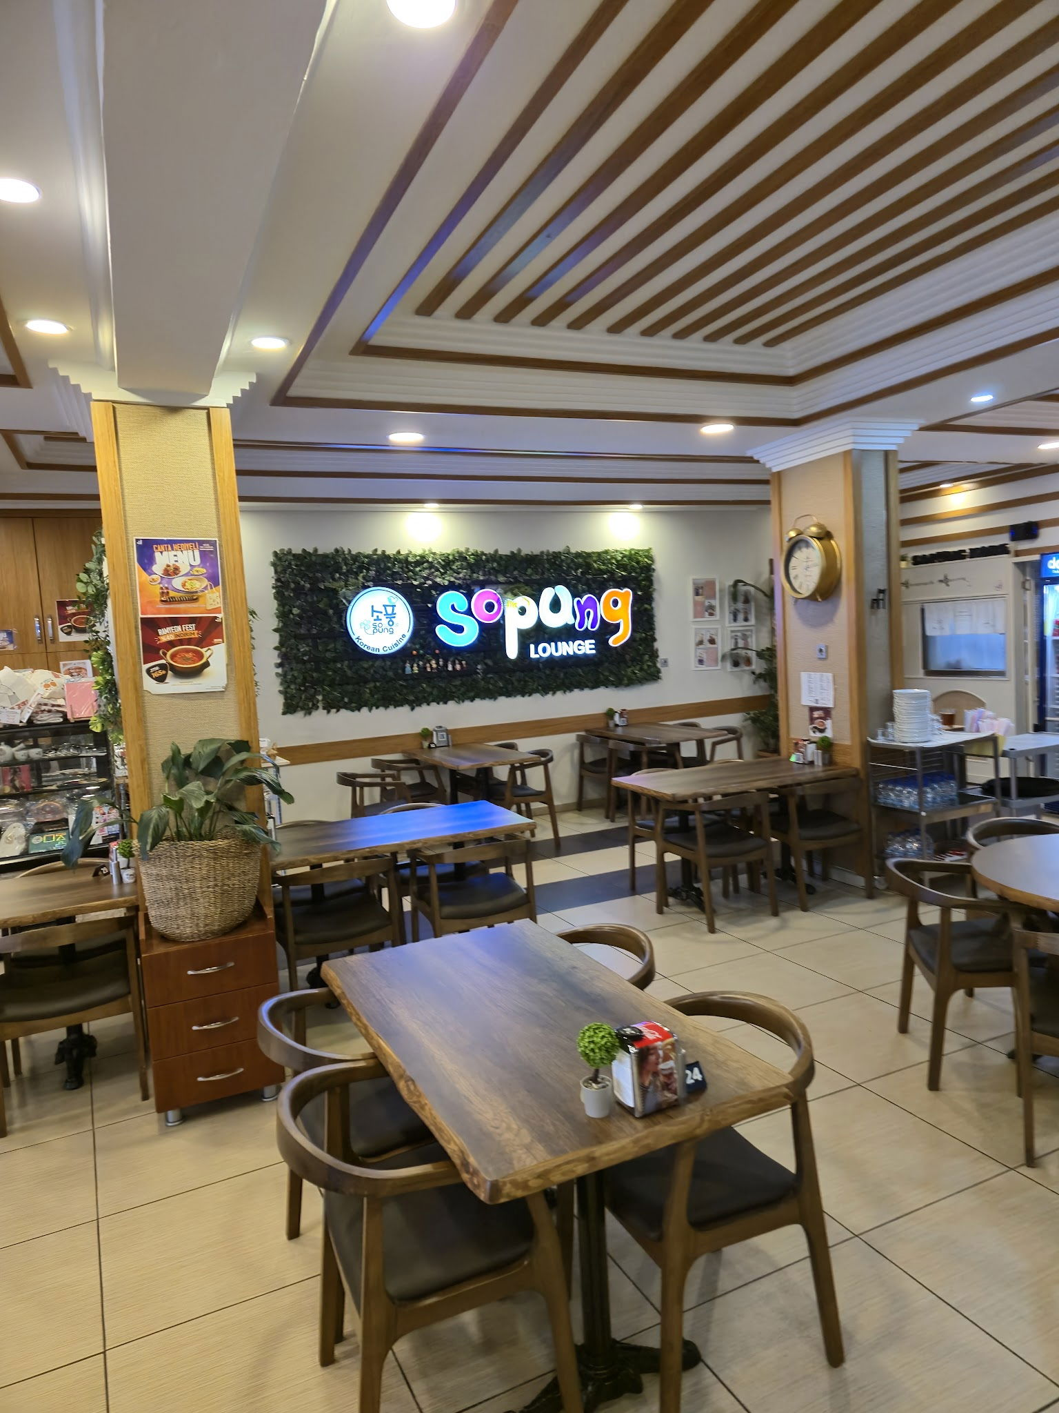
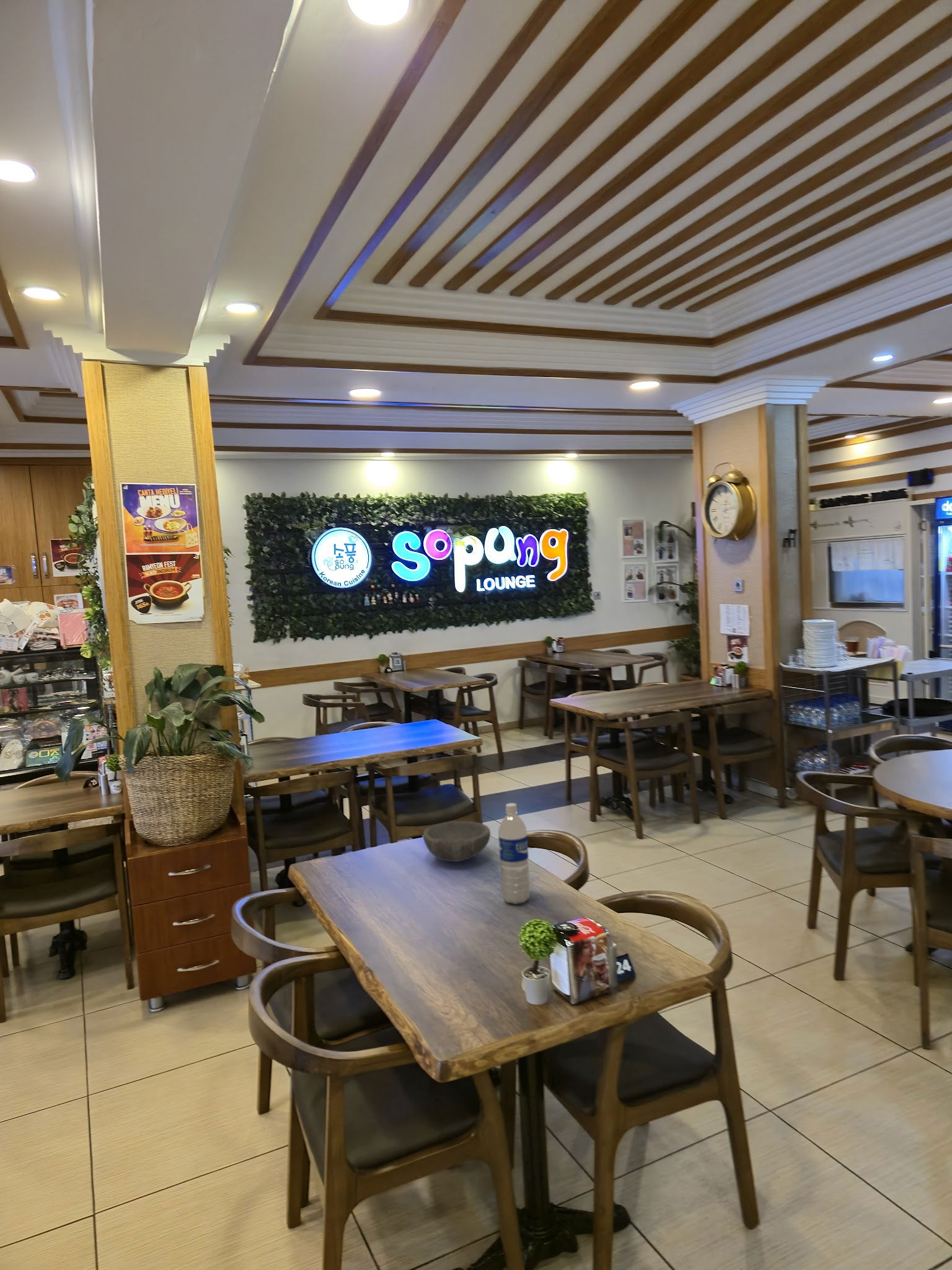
+ bowl [422,820,491,862]
+ water bottle [498,802,531,905]
